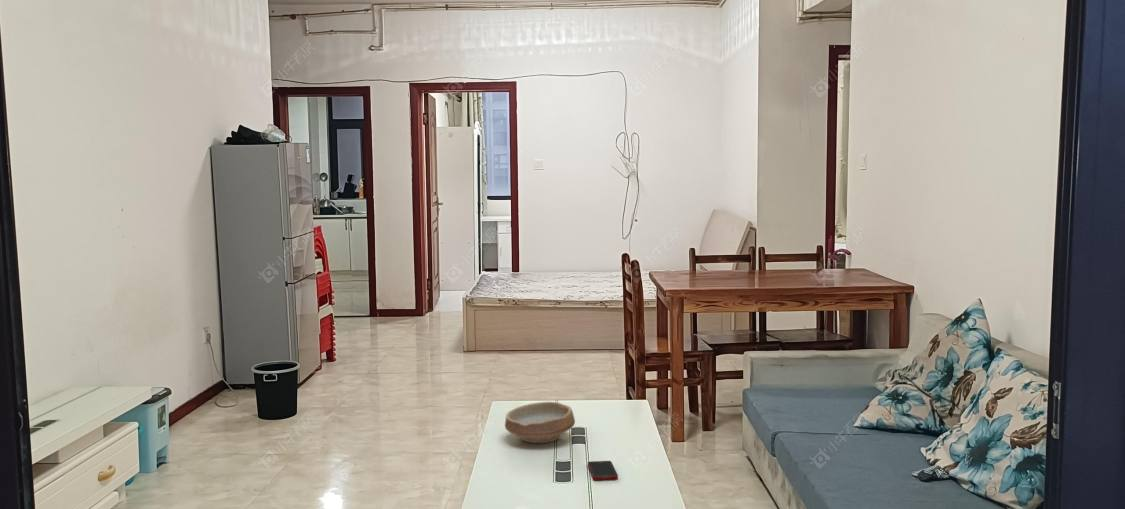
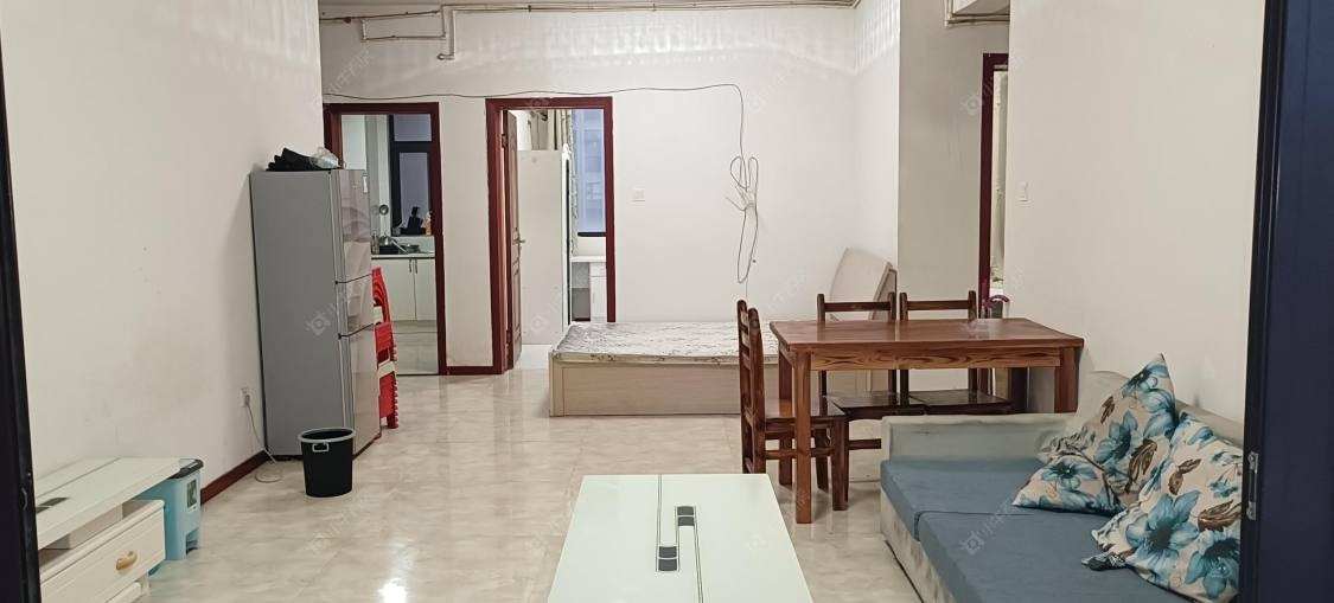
- bowl [504,401,576,444]
- cell phone [587,460,619,481]
